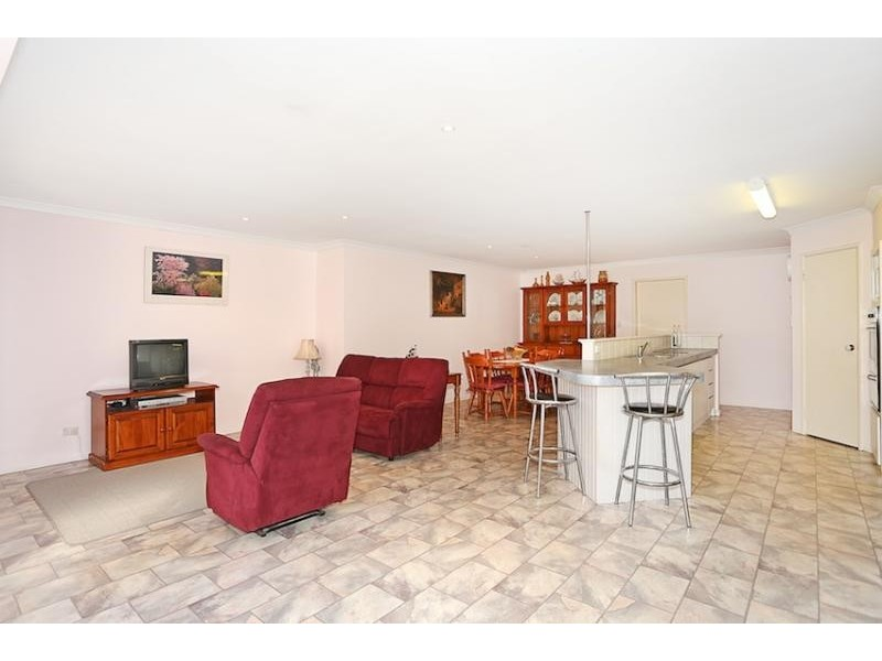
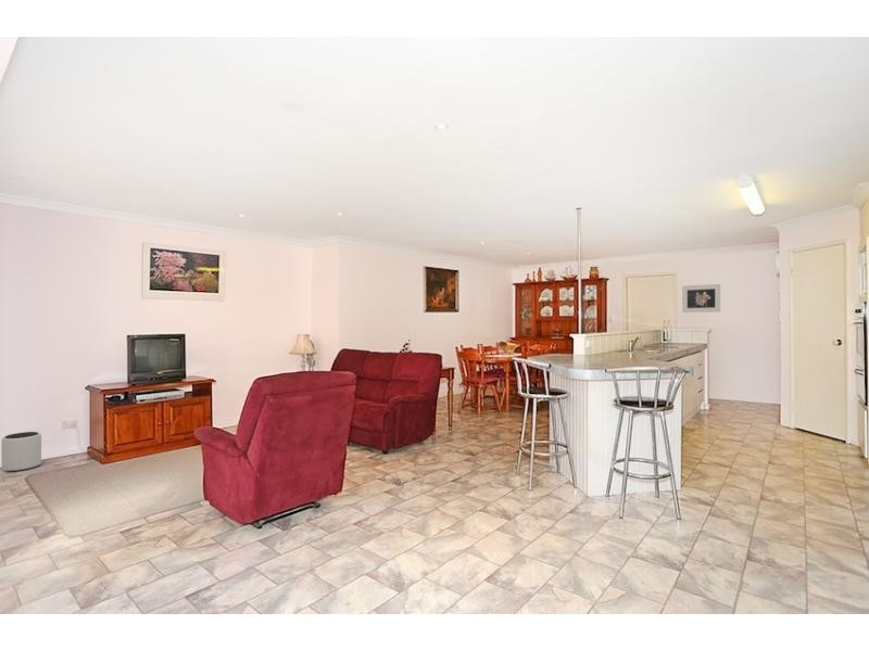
+ plant pot [0,431,42,472]
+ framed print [681,283,721,314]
